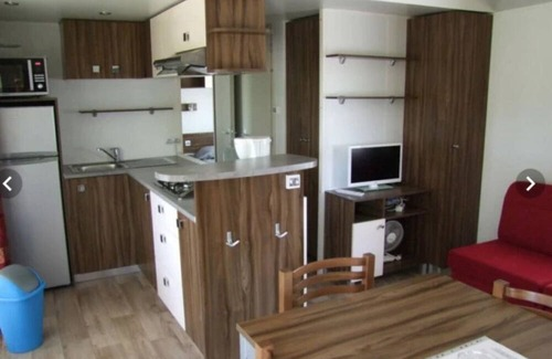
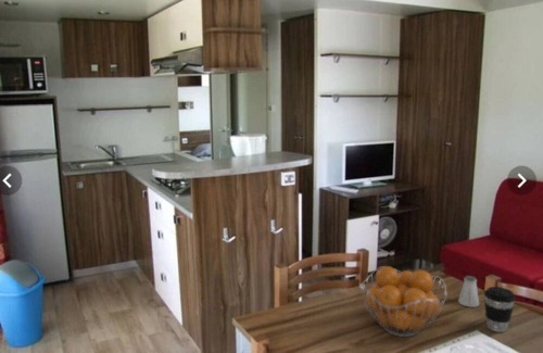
+ saltshaker [457,275,480,308]
+ coffee cup [483,286,517,333]
+ fruit basket [358,265,447,338]
